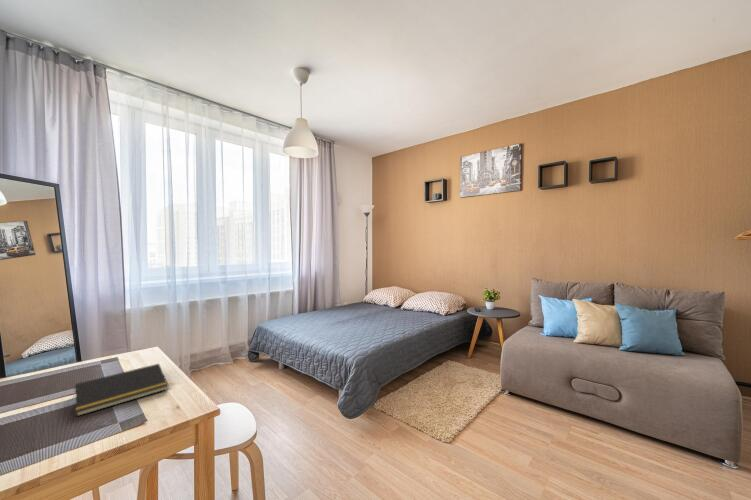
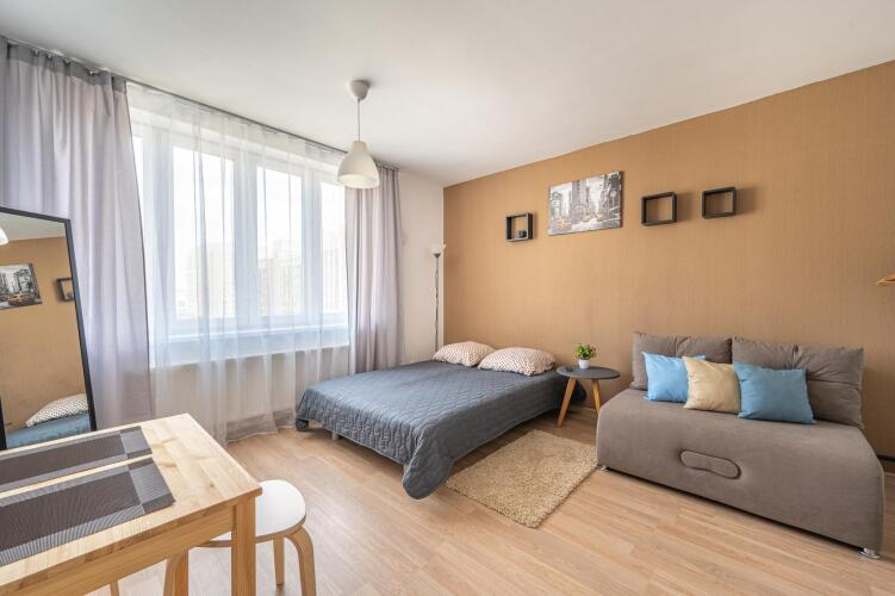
- notepad [72,363,170,417]
